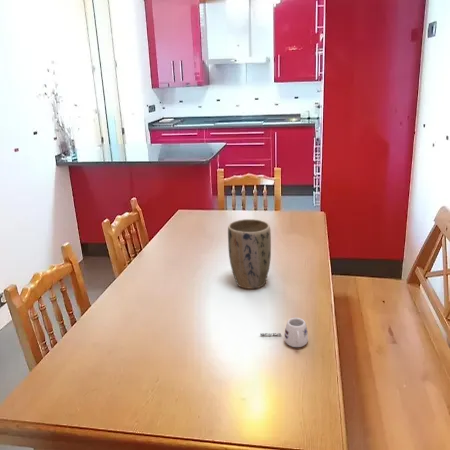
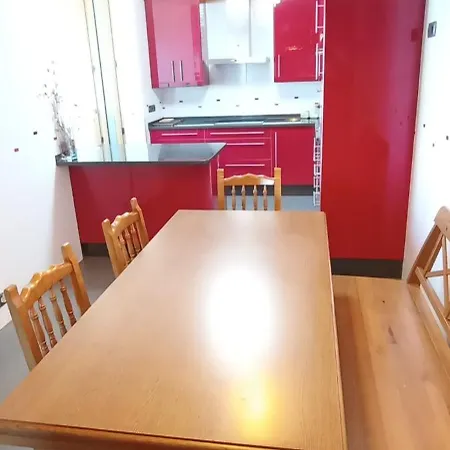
- mug [259,317,309,348]
- plant pot [227,218,272,290]
